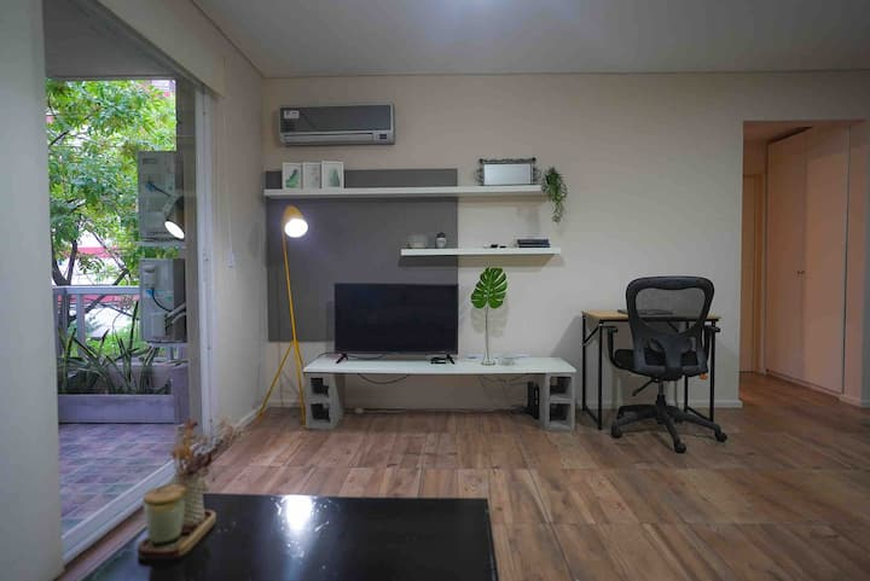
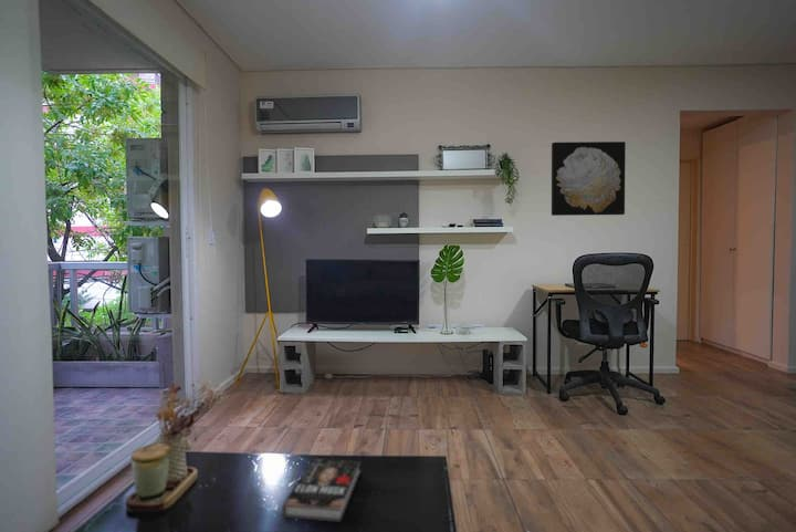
+ book [282,457,362,523]
+ wall art [551,140,627,217]
